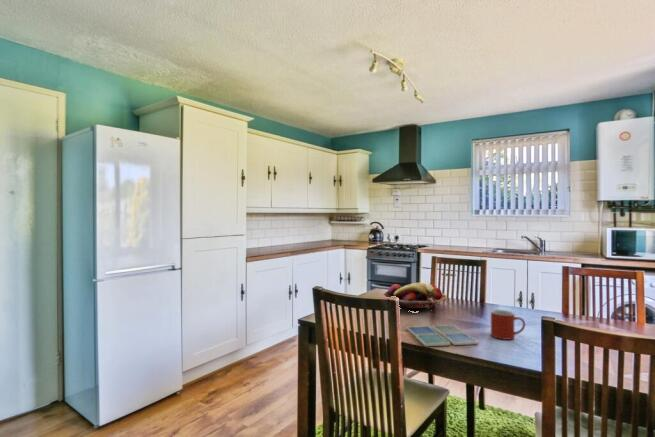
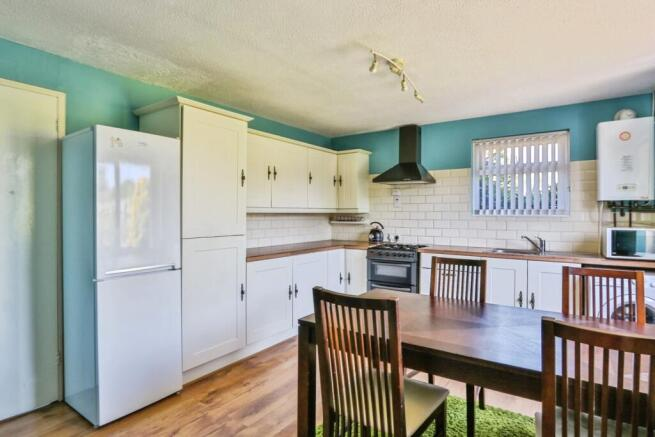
- drink coaster [406,324,480,347]
- mug [490,309,526,341]
- fruit basket [383,282,448,311]
